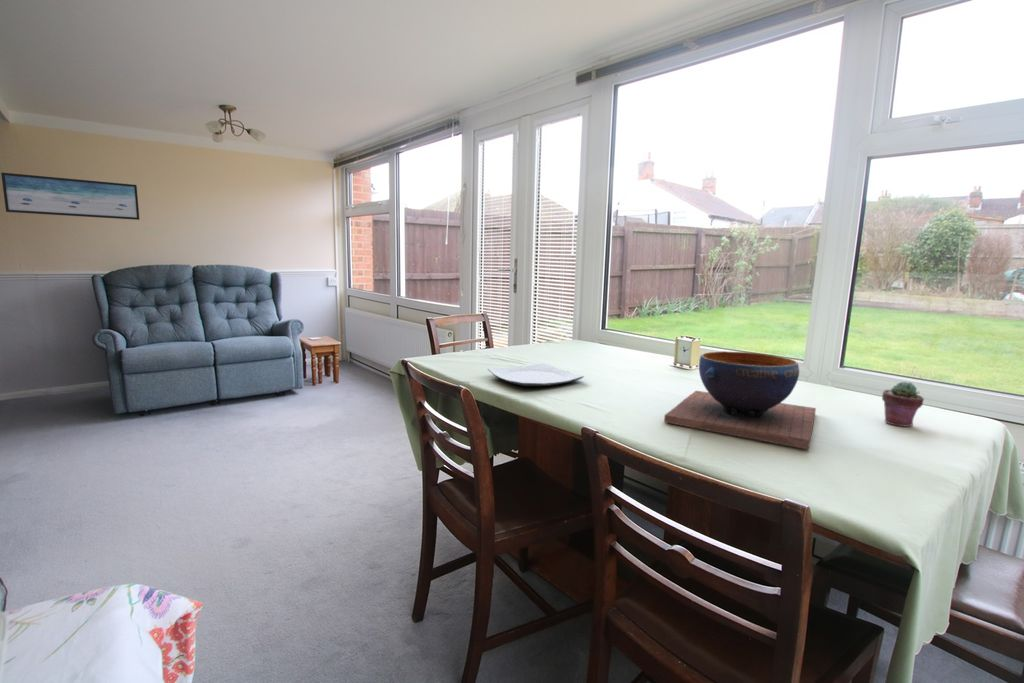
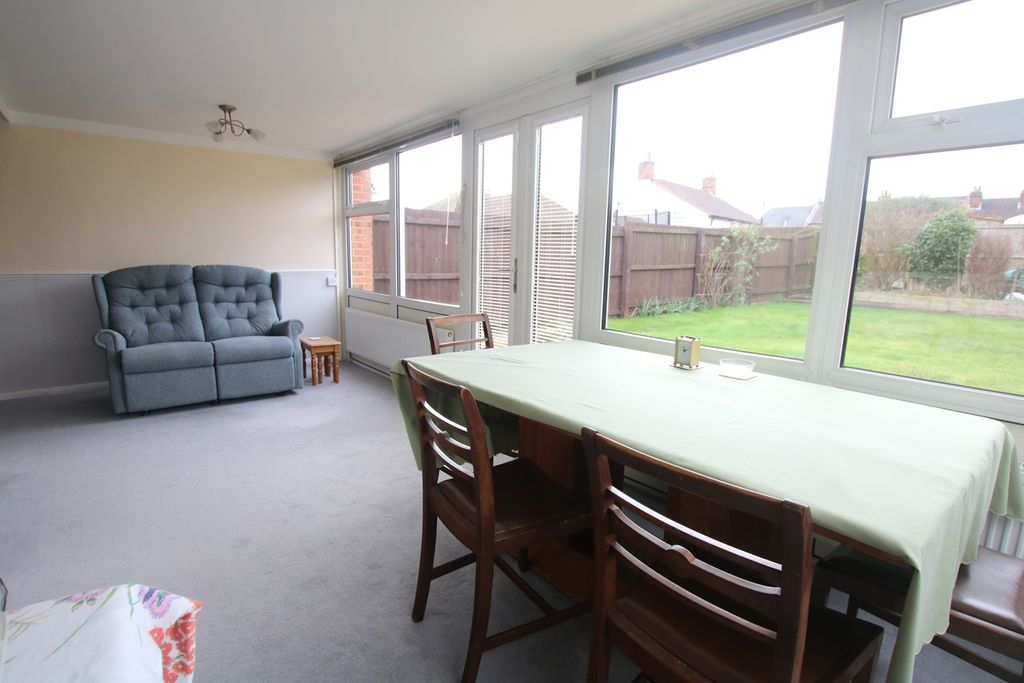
- potted succulent [881,381,925,428]
- wall art [0,172,140,221]
- decorative bowl [663,350,817,451]
- plate [487,362,585,387]
